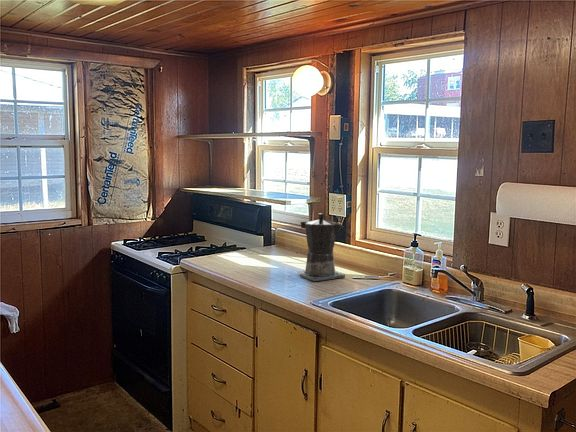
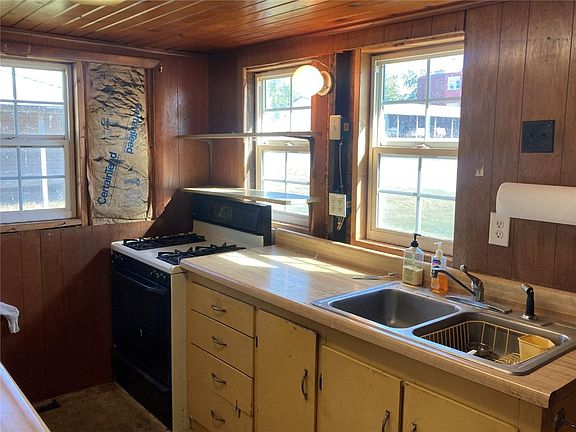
- coffee maker [298,212,346,282]
